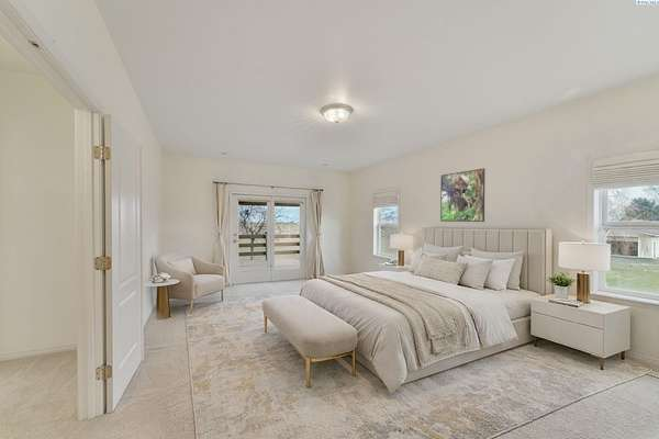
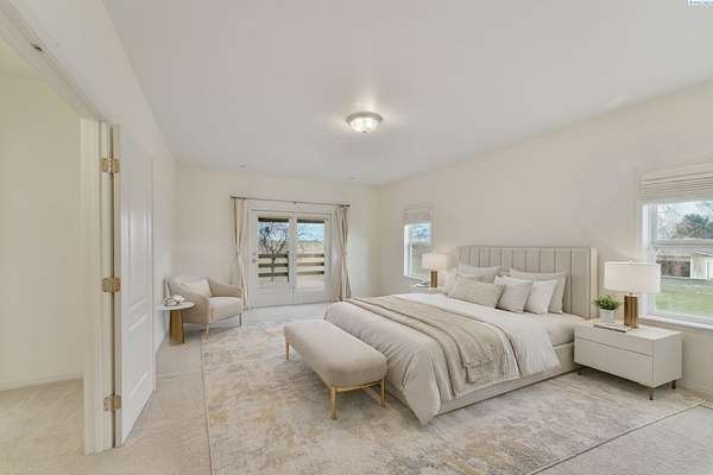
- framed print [439,168,485,223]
